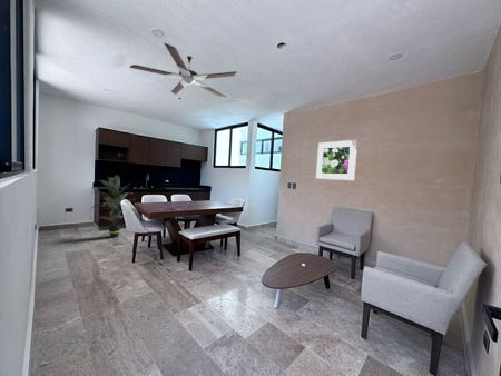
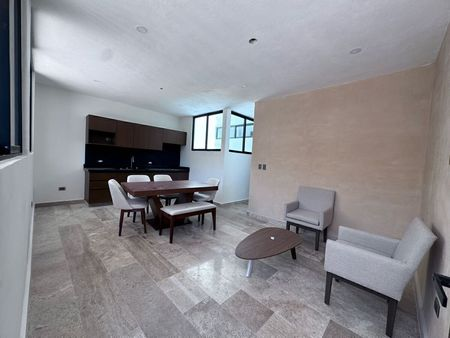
- ceiling fan [128,42,238,98]
- indoor plant [88,174,135,239]
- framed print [315,139,358,181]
